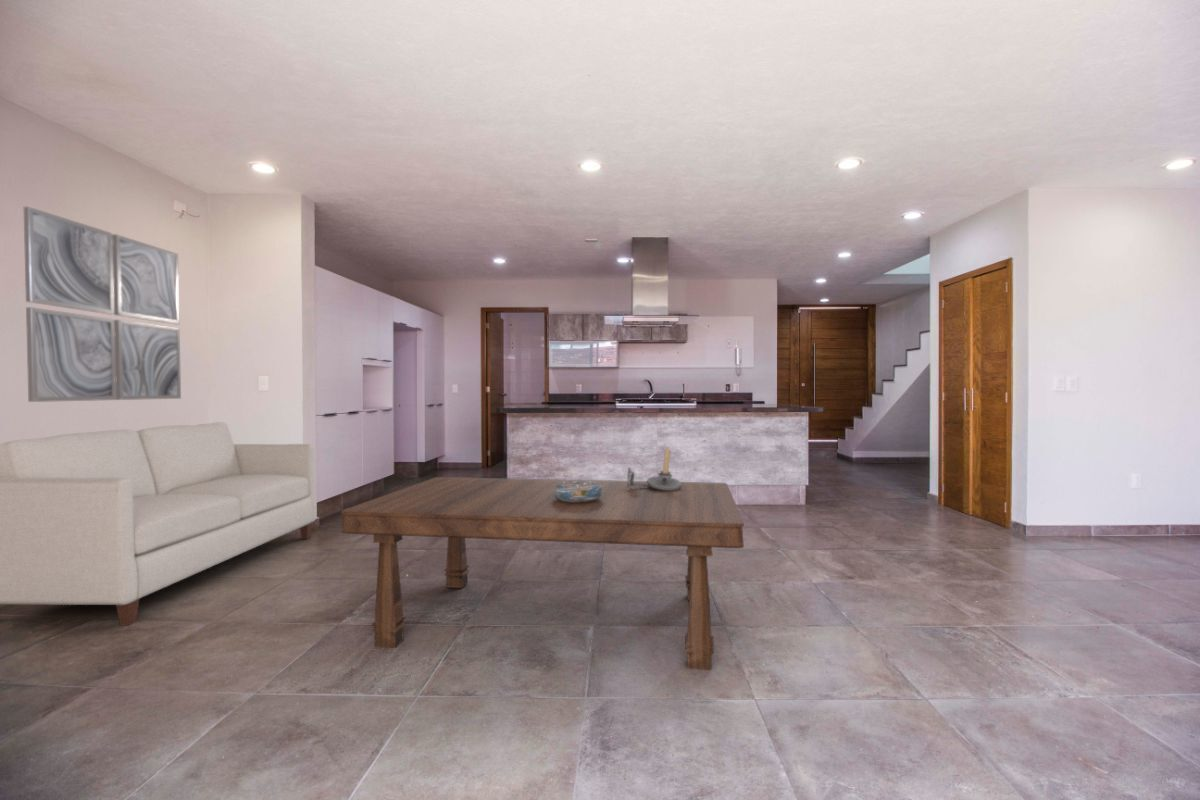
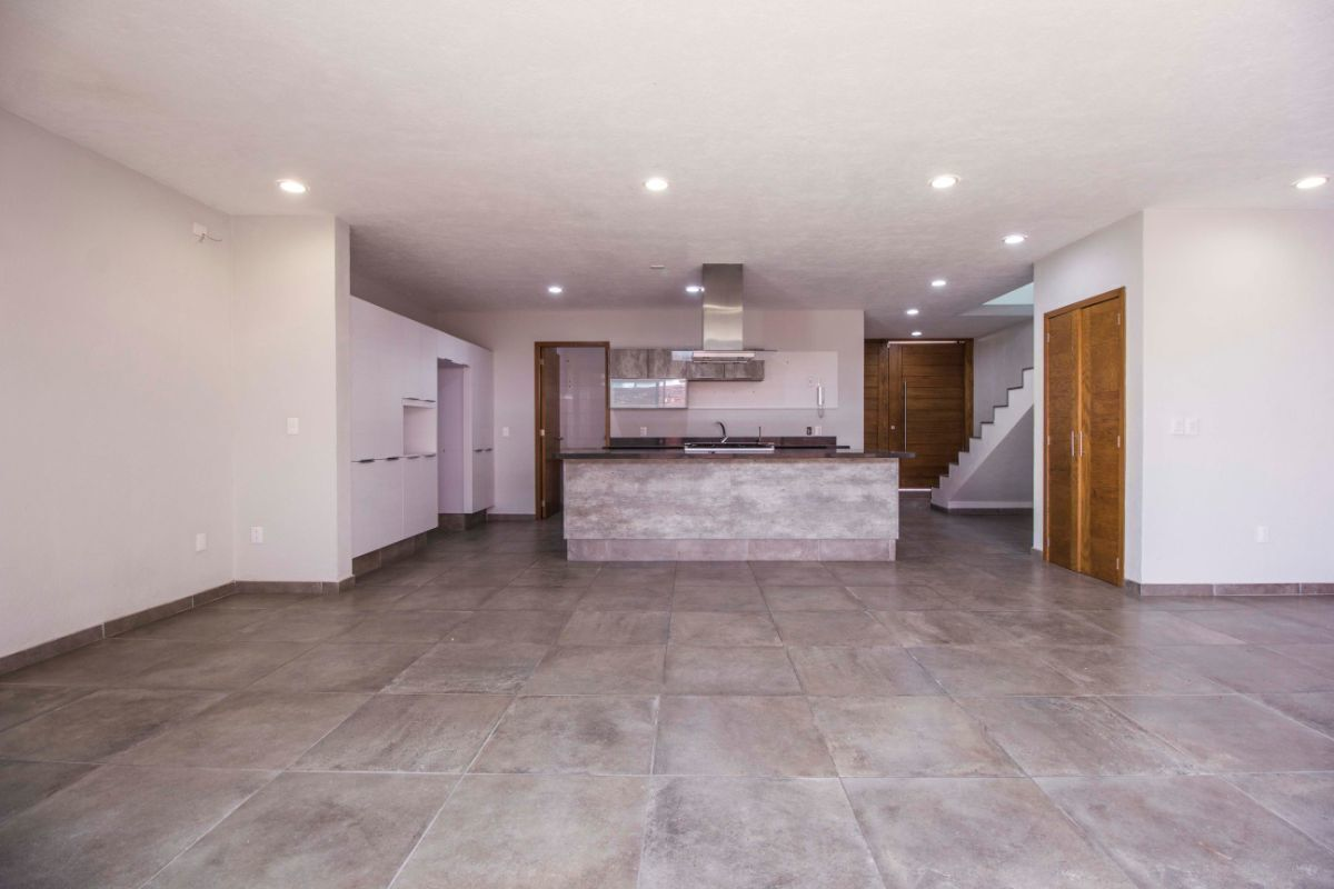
- decorative bowl [553,481,602,502]
- wall art [23,206,182,403]
- sofa [0,421,317,627]
- candlestick [626,448,682,491]
- dining table [340,476,745,671]
